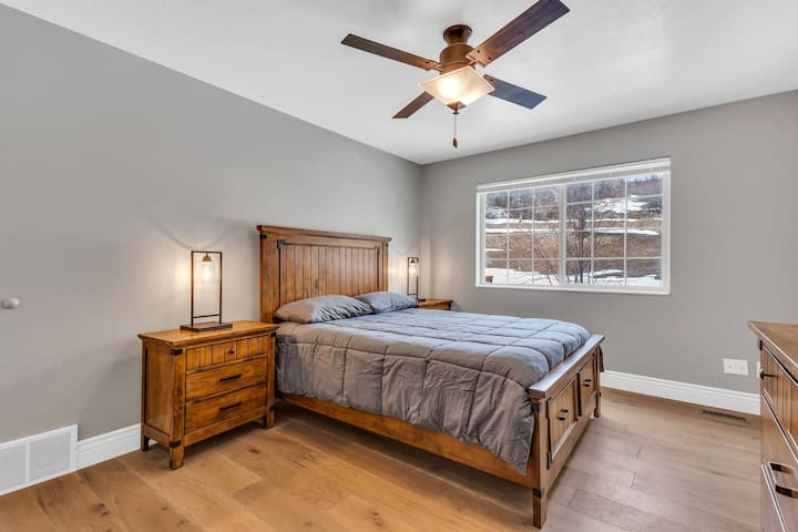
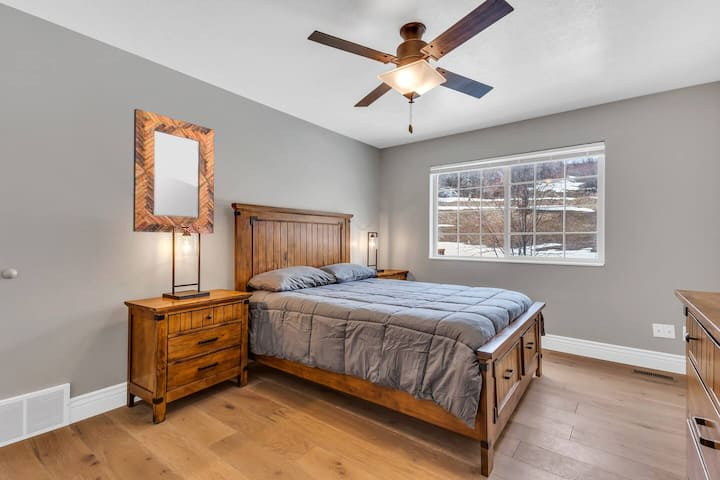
+ home mirror [132,108,215,234]
